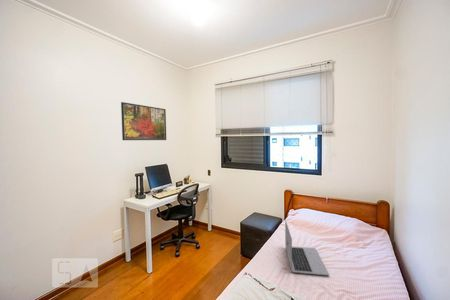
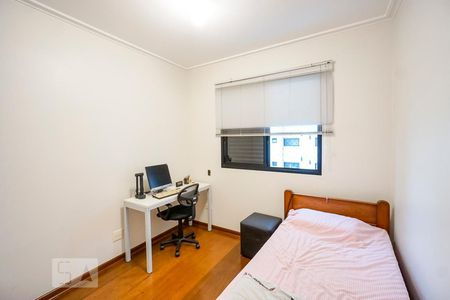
- laptop [284,219,330,277]
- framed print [120,101,167,141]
